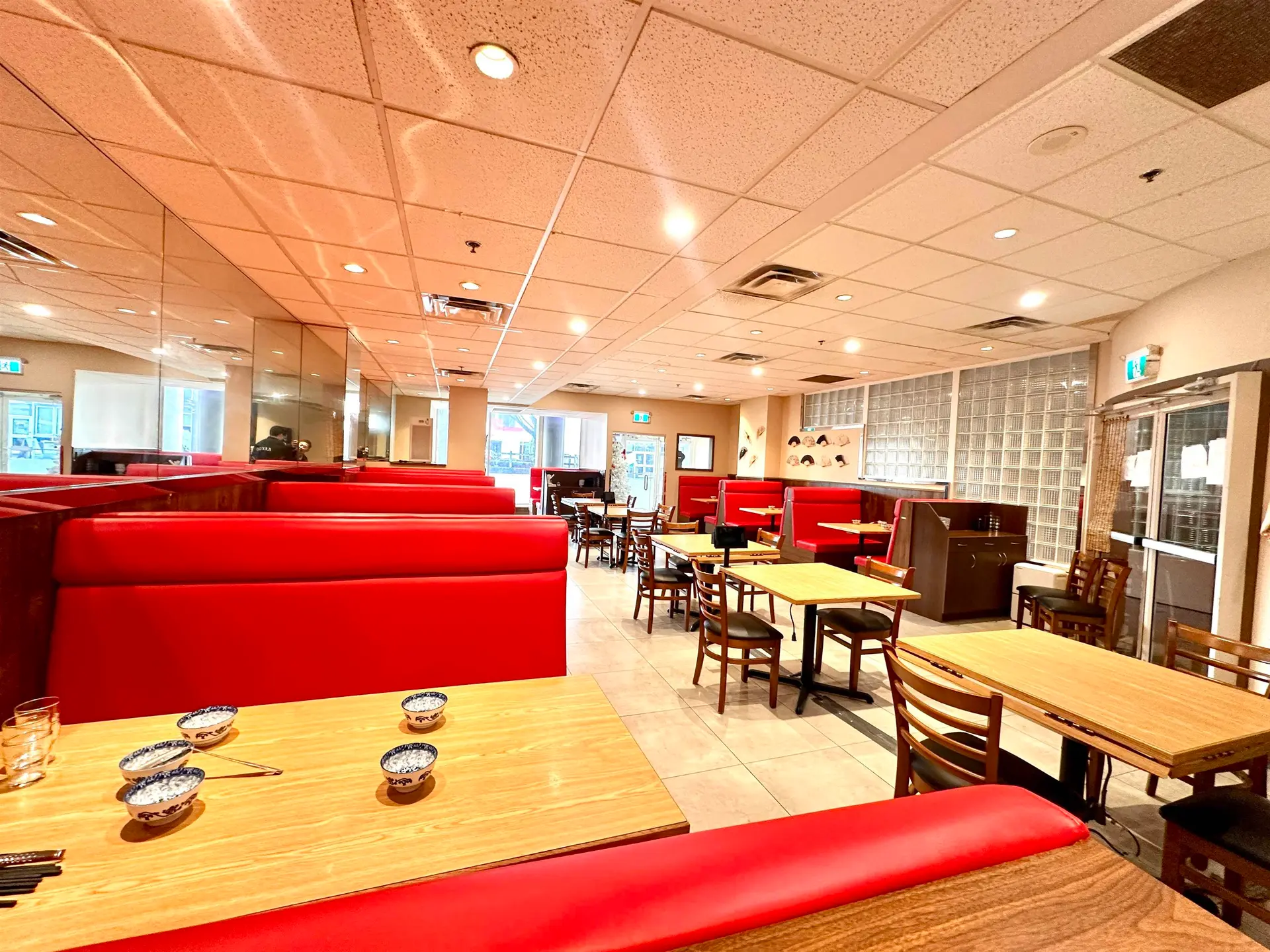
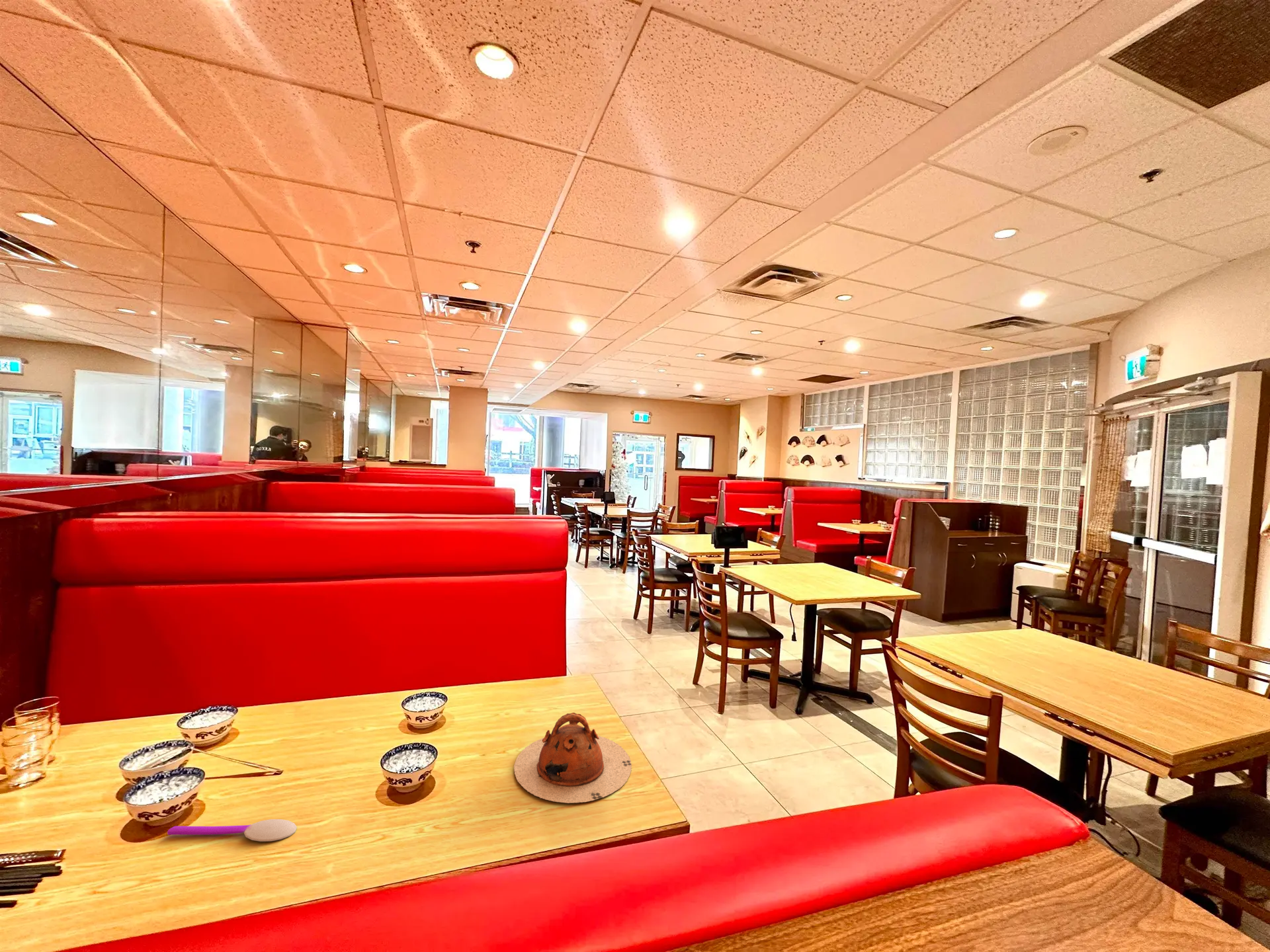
+ spoon [167,818,298,842]
+ teapot [513,712,632,804]
